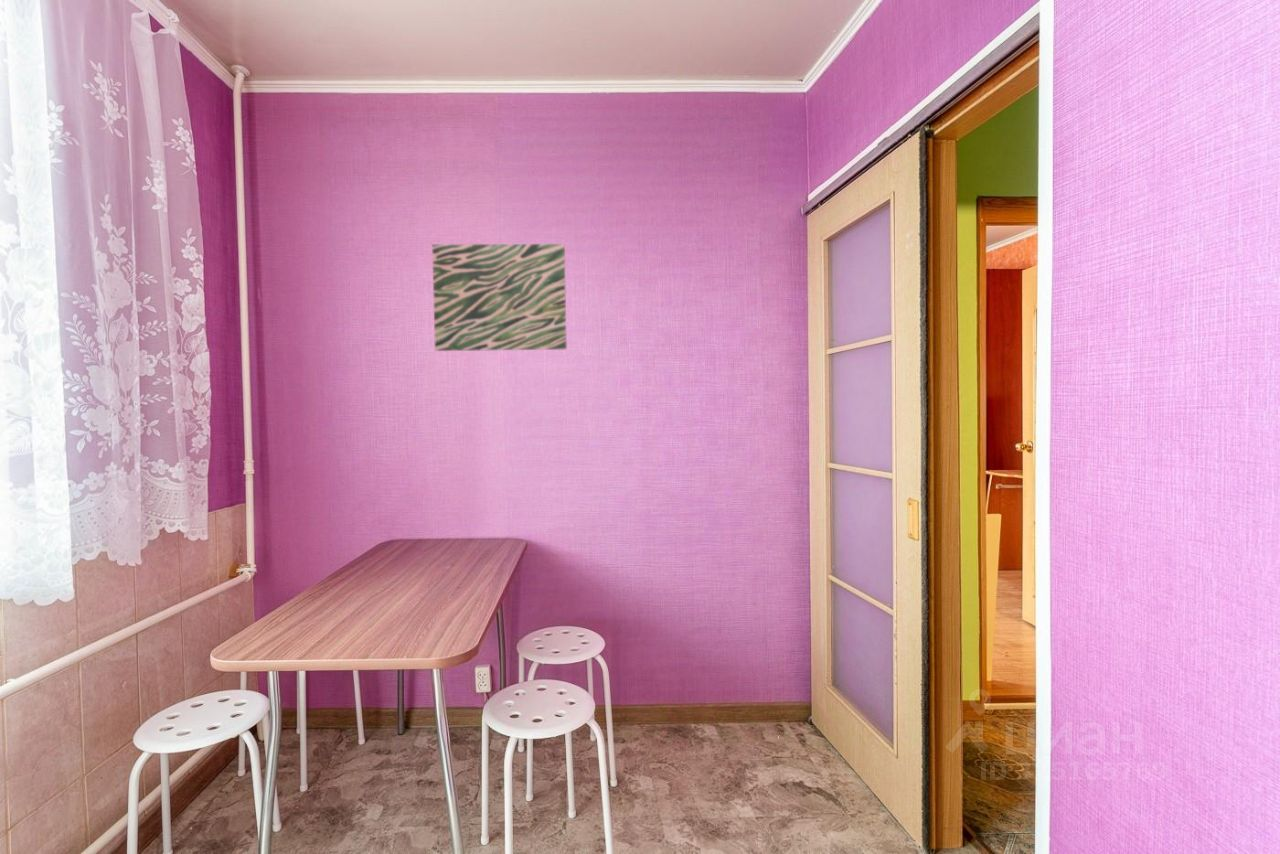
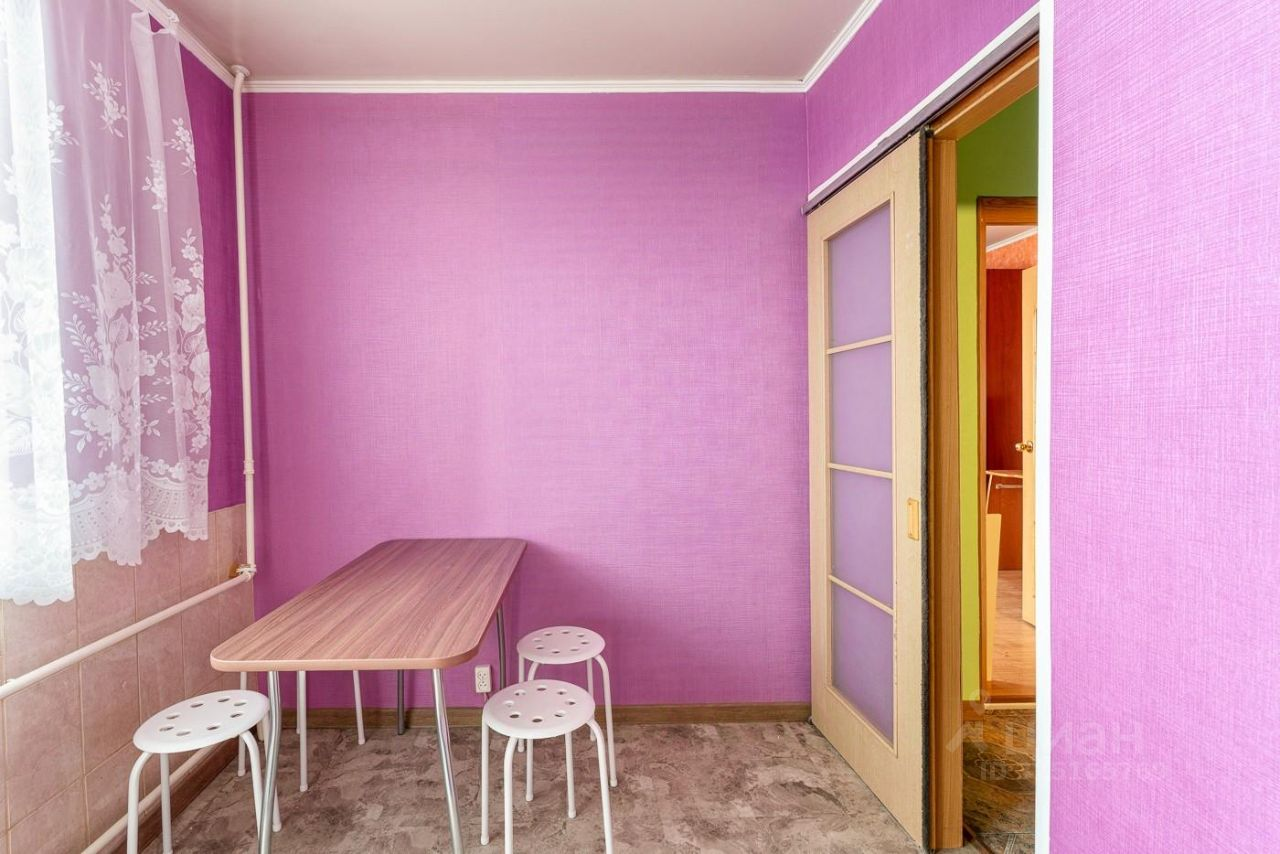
- wall art [431,243,568,352]
